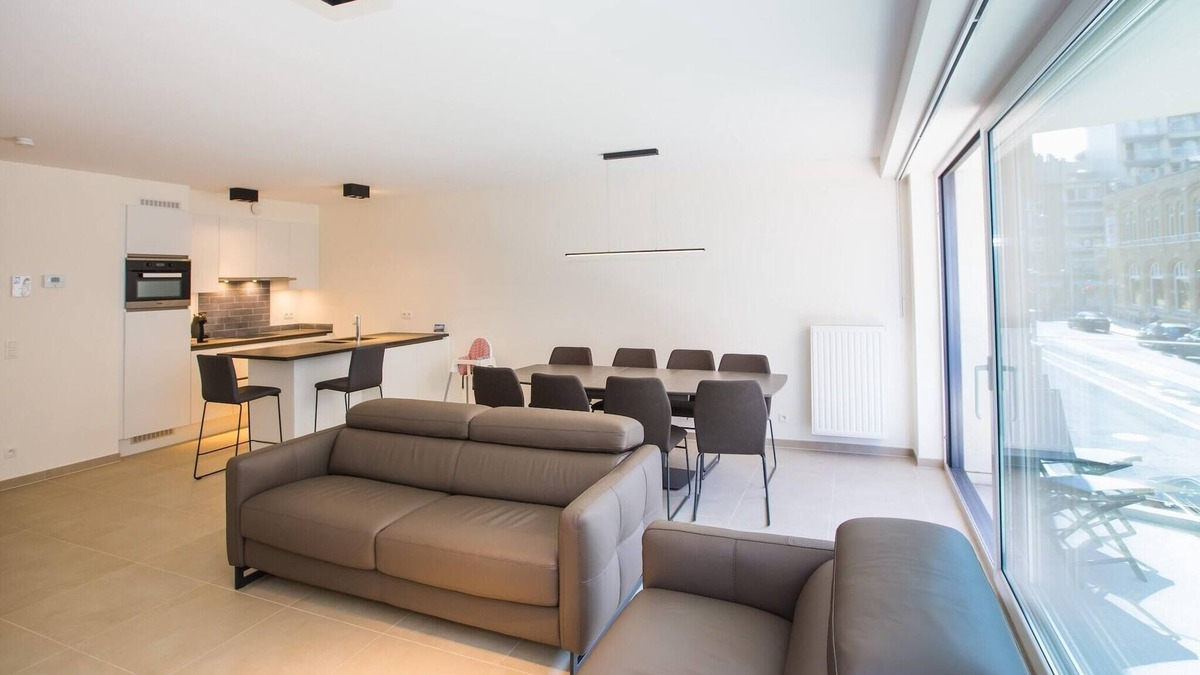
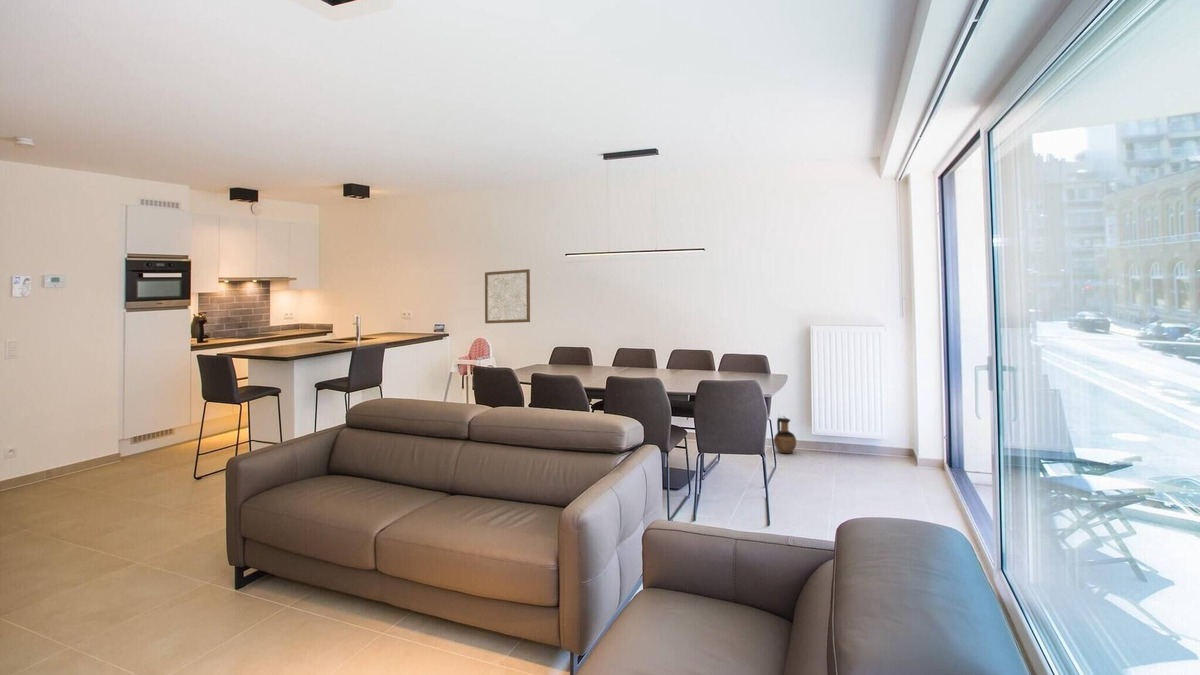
+ ceramic jug [773,417,797,454]
+ wall art [484,268,531,325]
